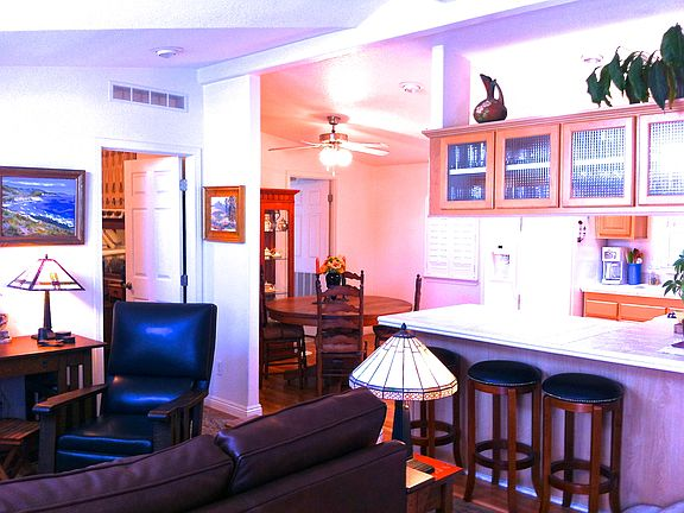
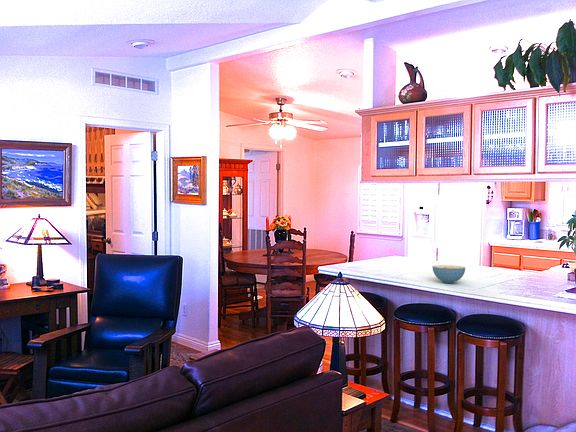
+ cereal bowl [431,264,466,284]
